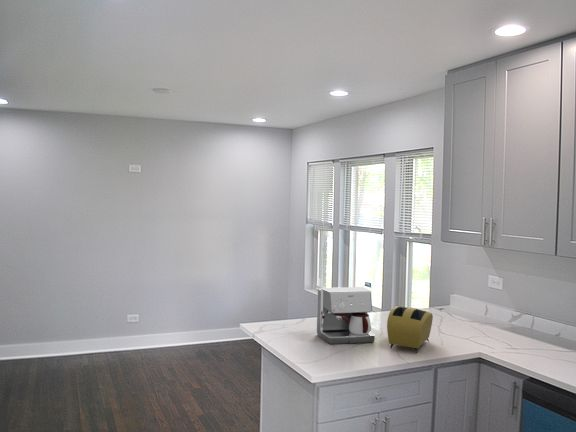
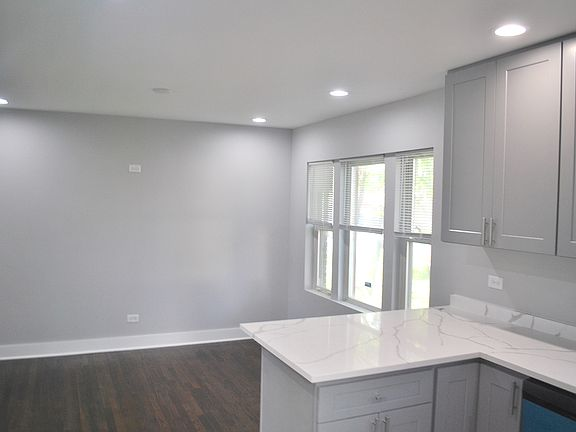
- toaster [386,305,434,354]
- coffee maker [316,286,376,345]
